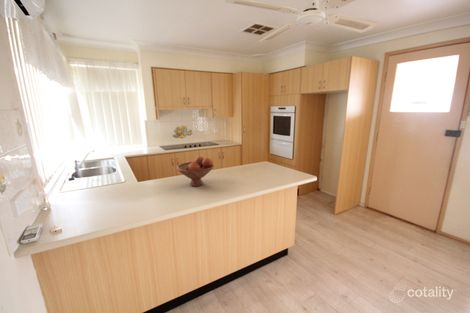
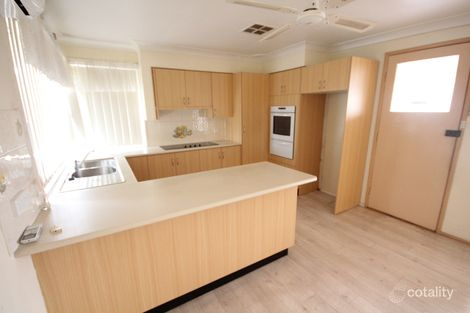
- fruit bowl [176,156,215,187]
